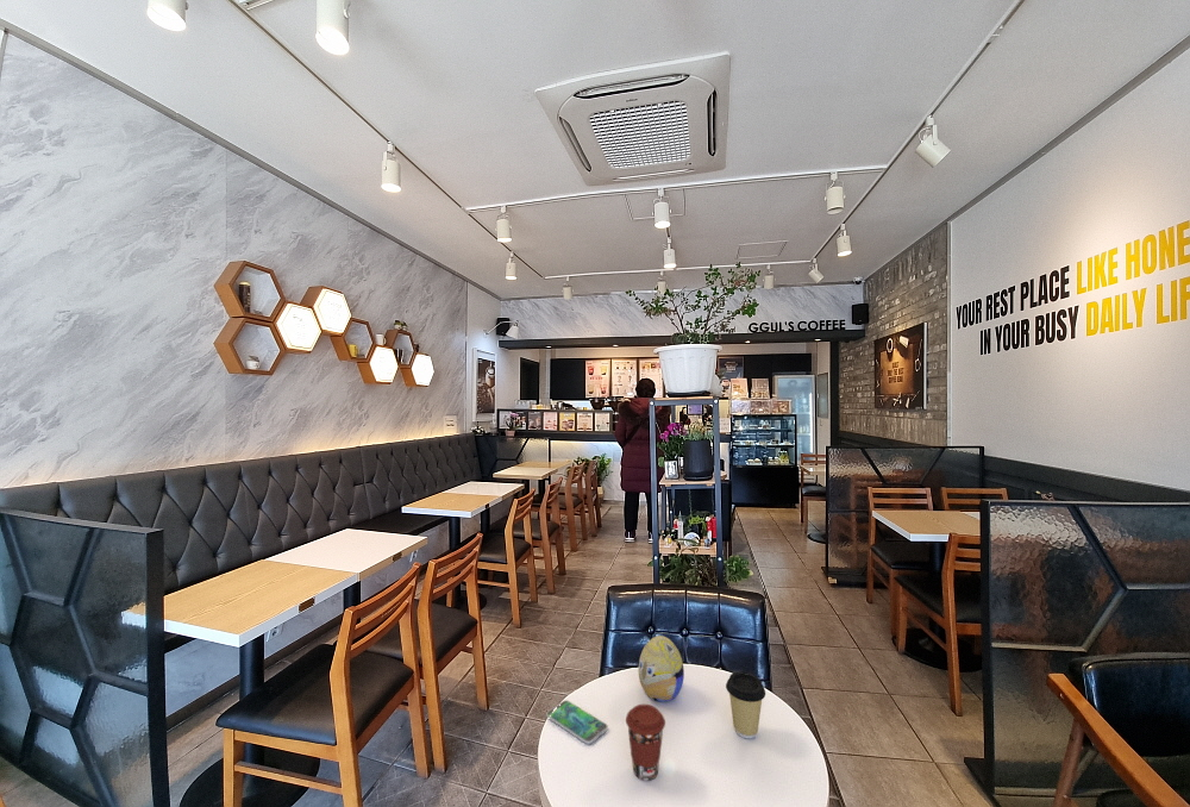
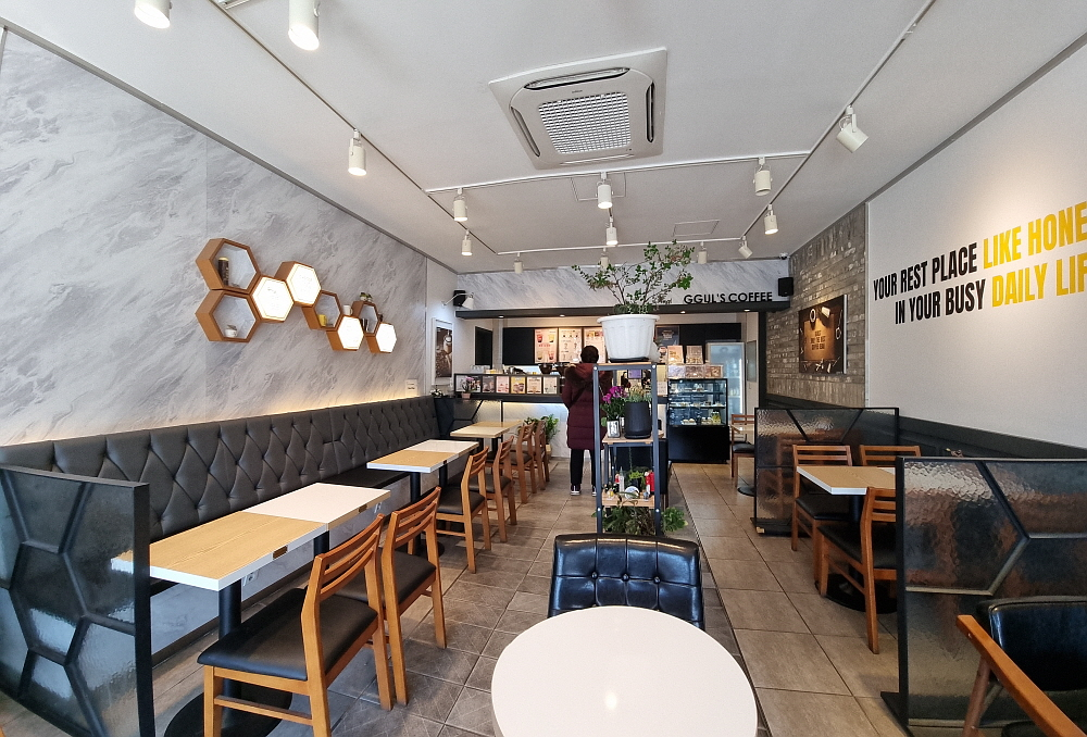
- coffee cup [625,703,666,782]
- coffee cup [725,670,766,739]
- decorative egg [638,634,685,703]
- smartphone [545,699,609,745]
